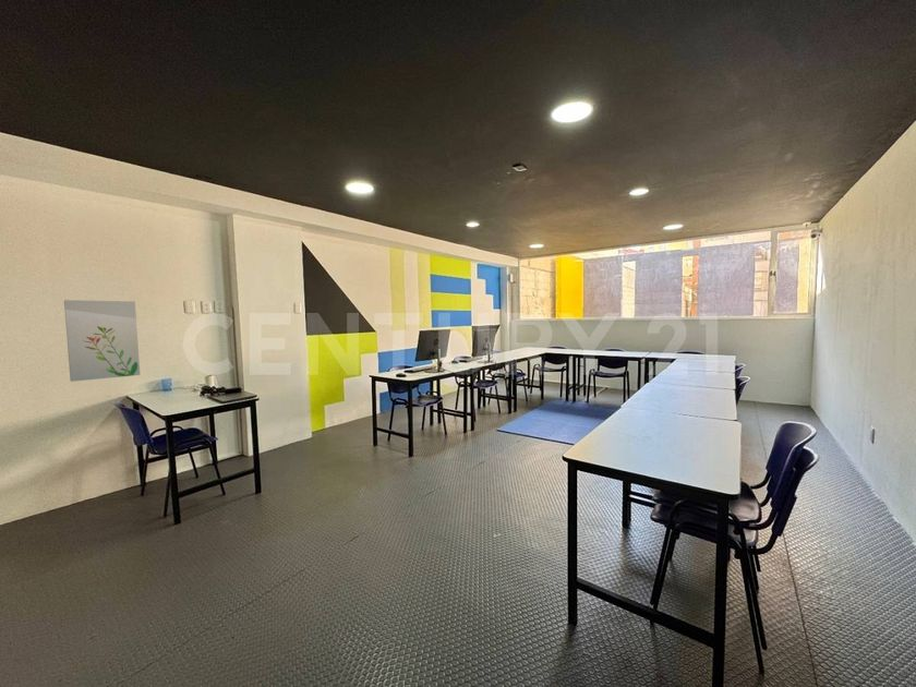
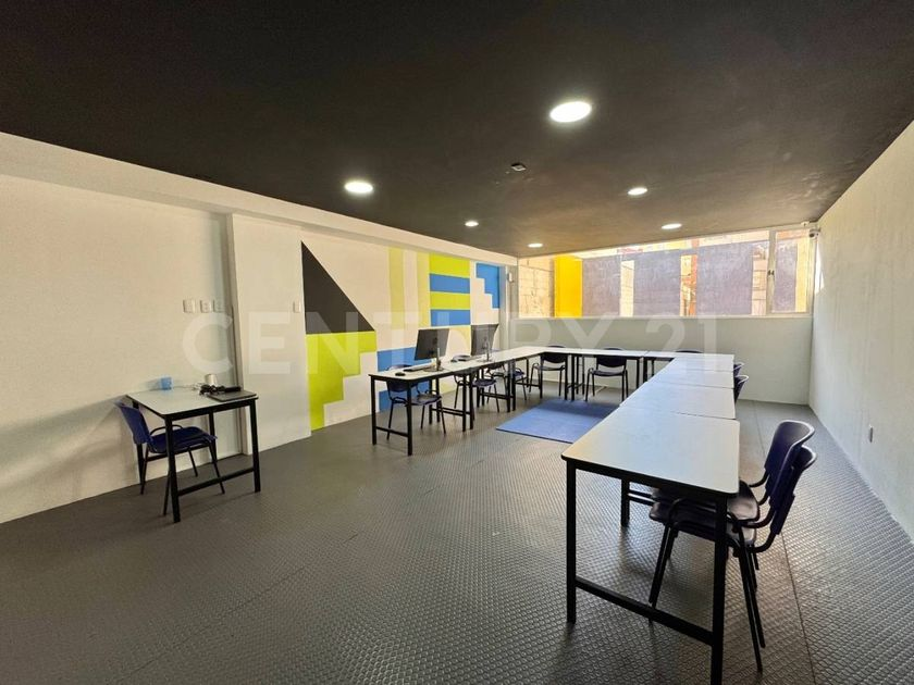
- wall art [63,299,141,383]
